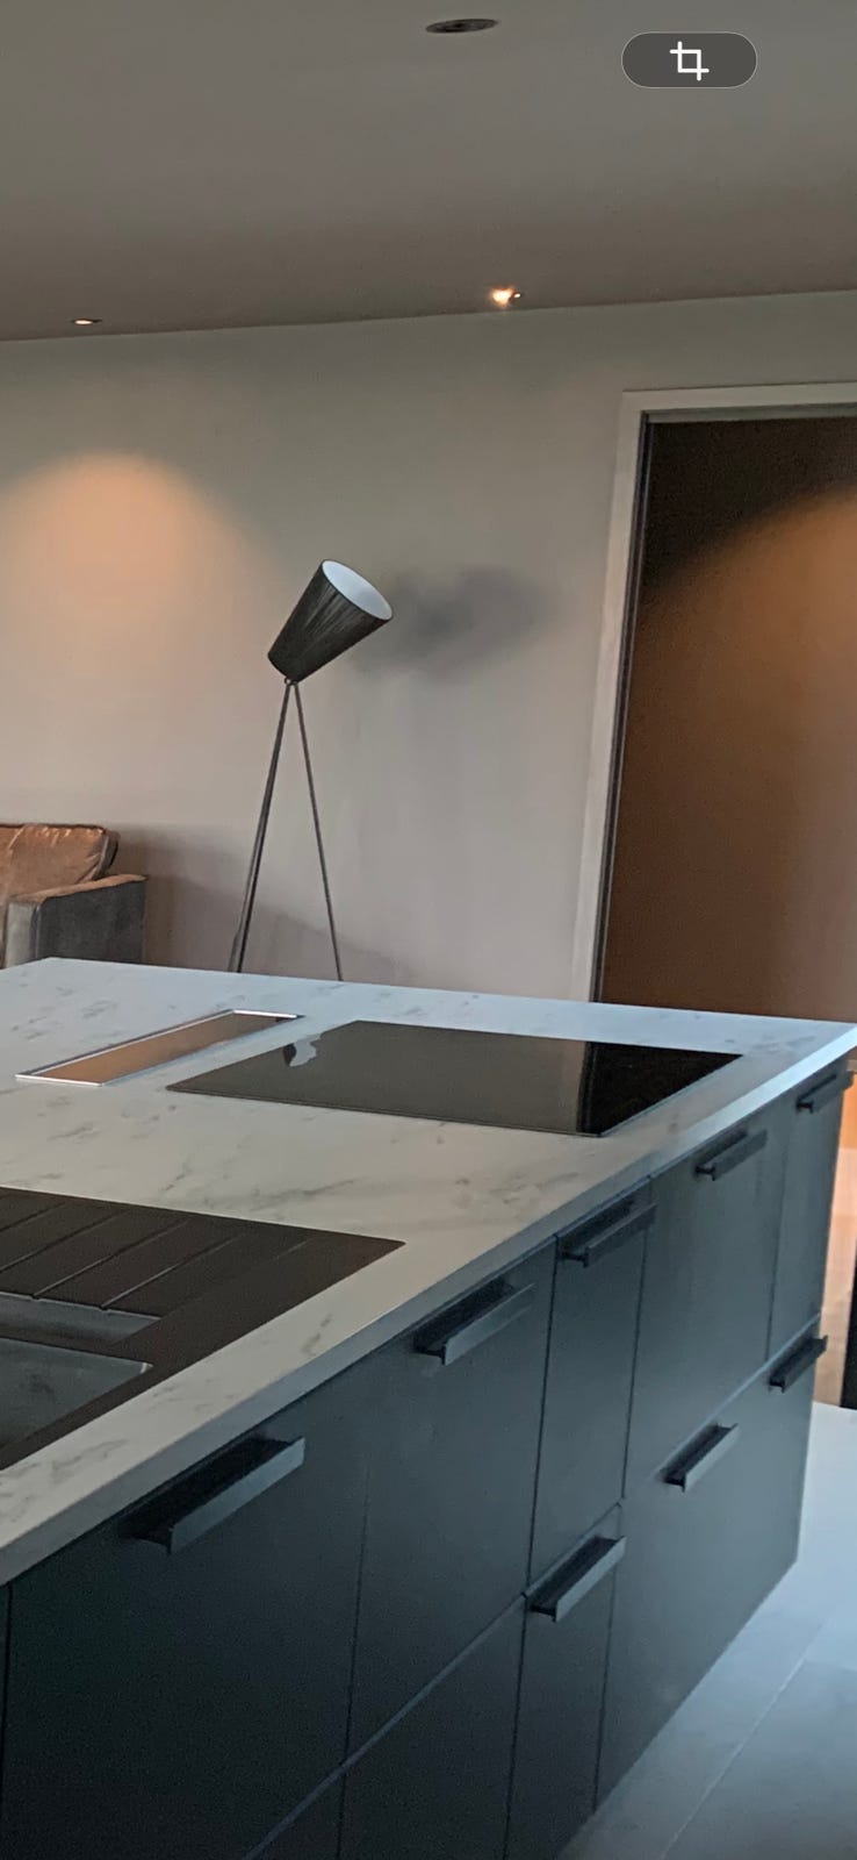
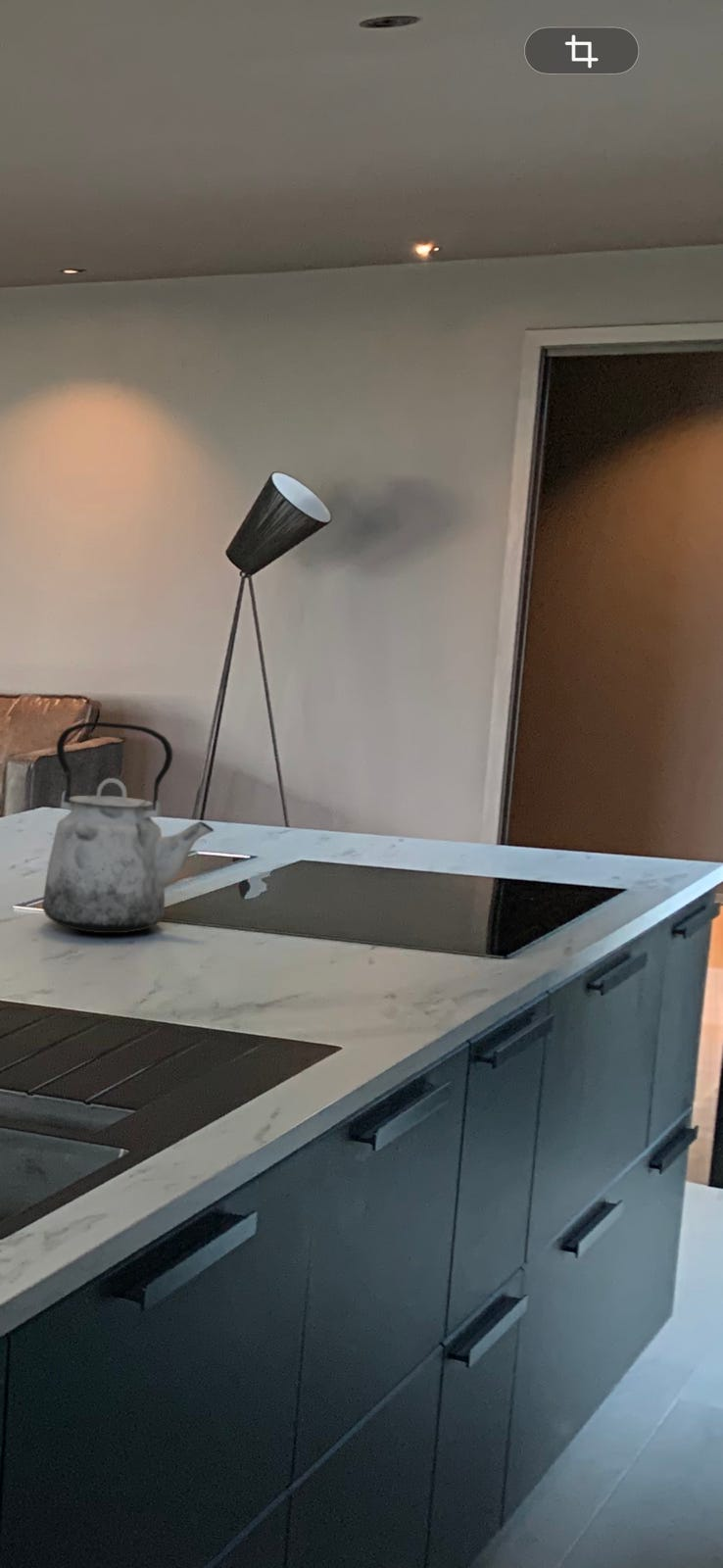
+ kettle [41,721,216,934]
